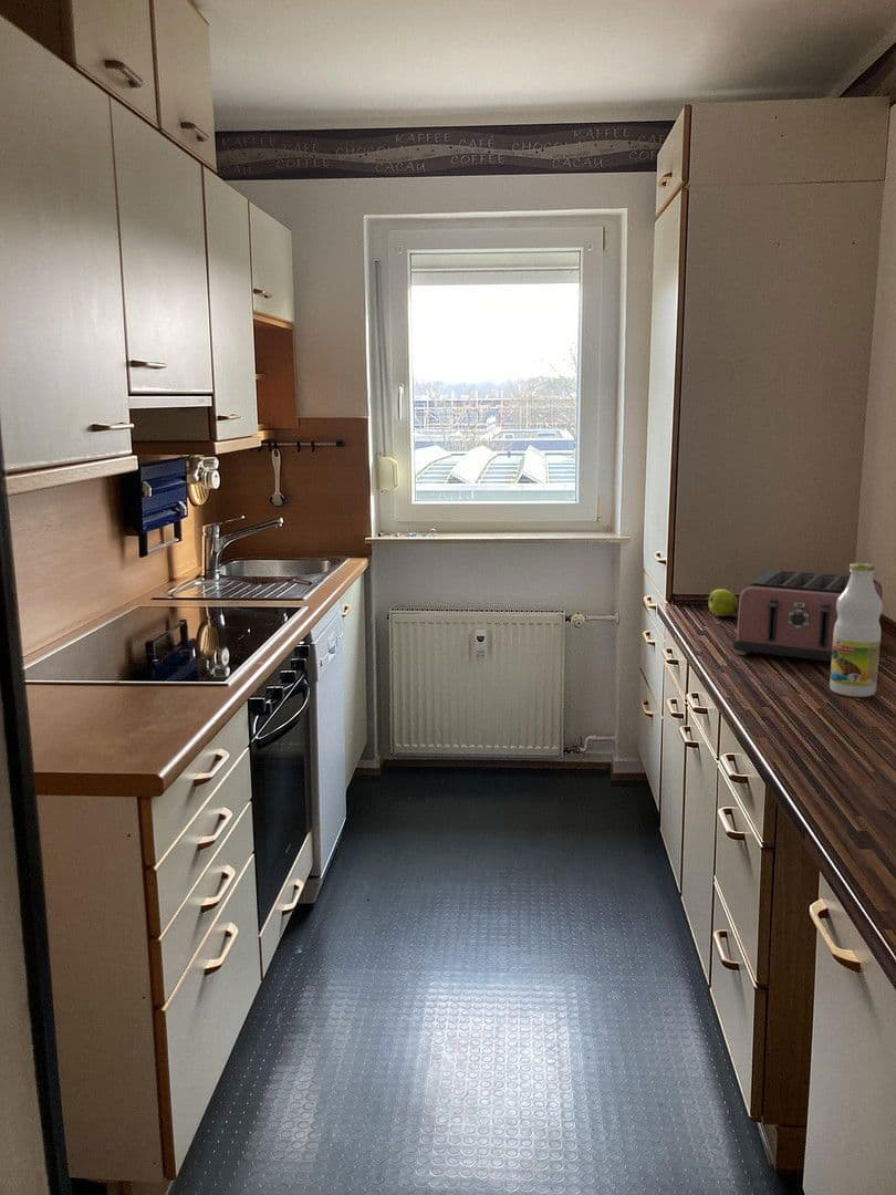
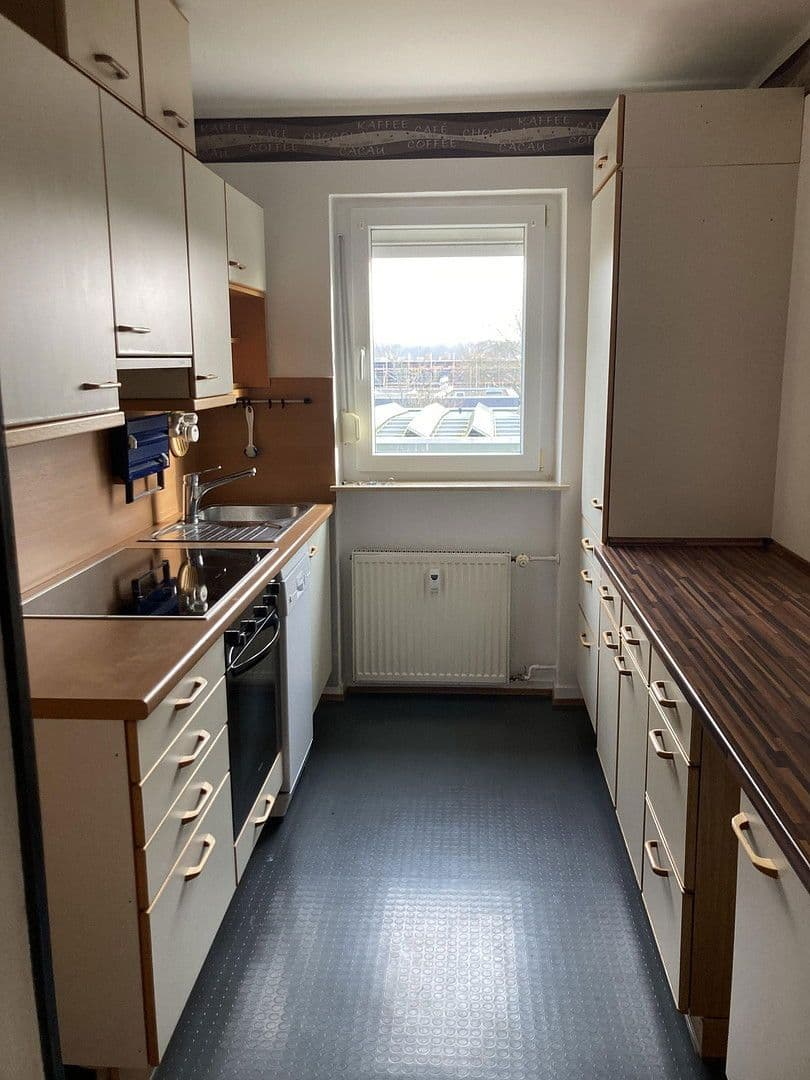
- toaster [732,569,884,663]
- bottle [829,562,884,698]
- apple [706,588,739,617]
